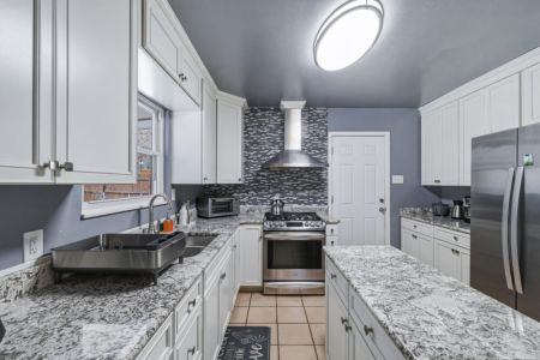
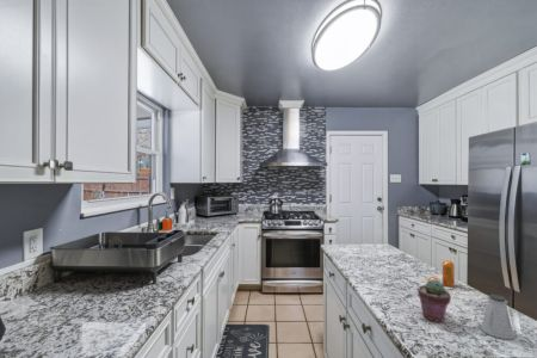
+ pepper shaker [427,259,456,288]
+ potted succulent [416,279,452,323]
+ saltshaker [480,294,516,340]
